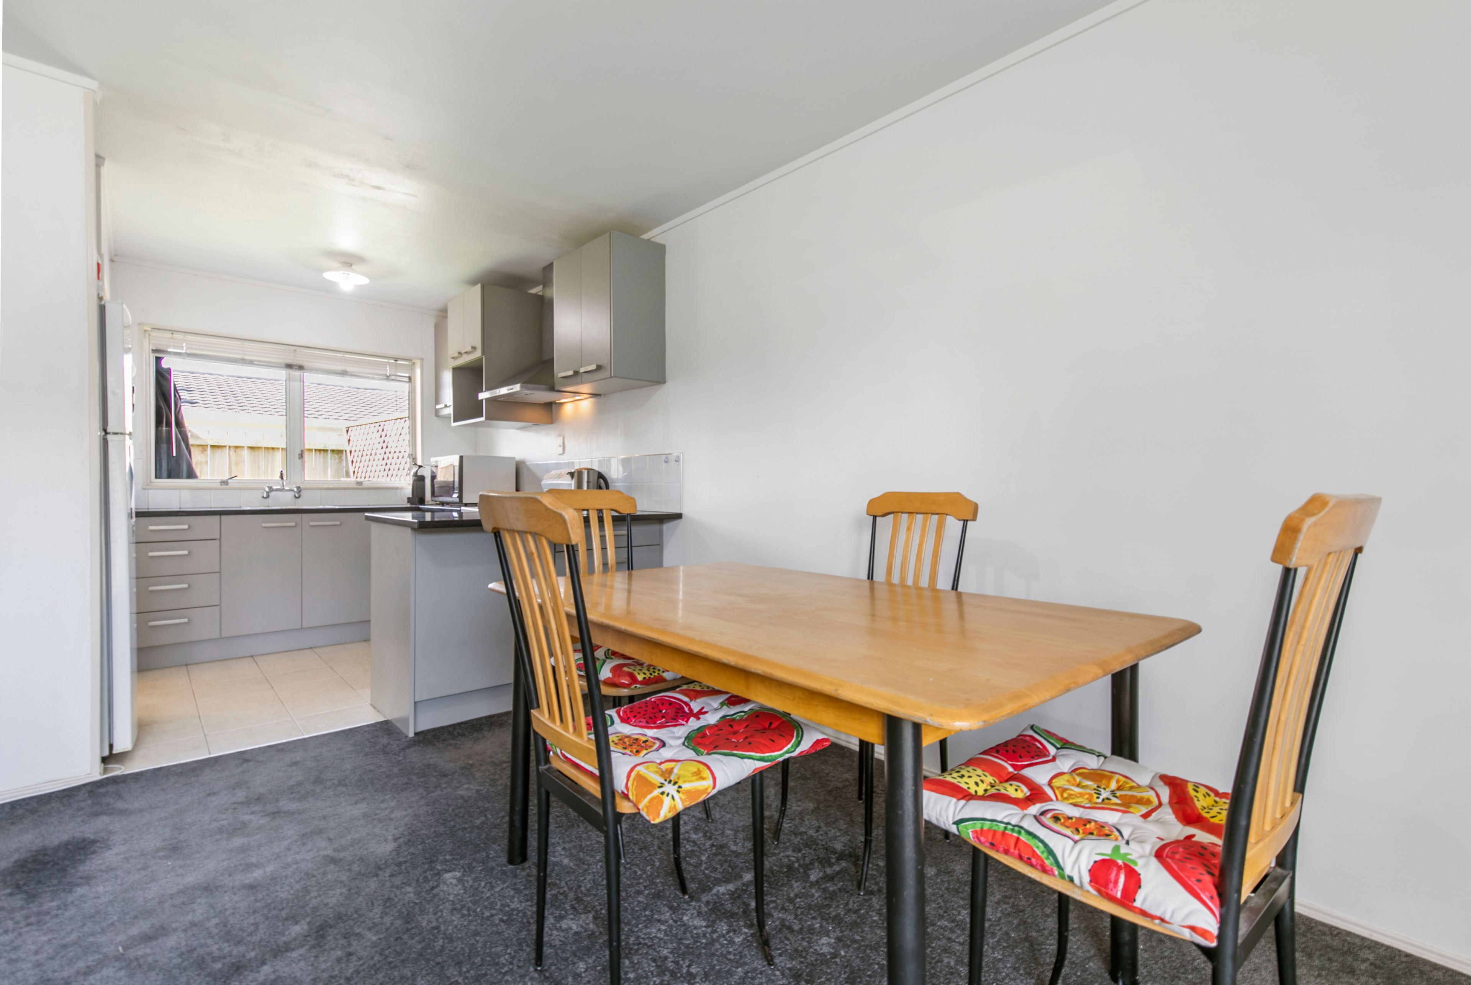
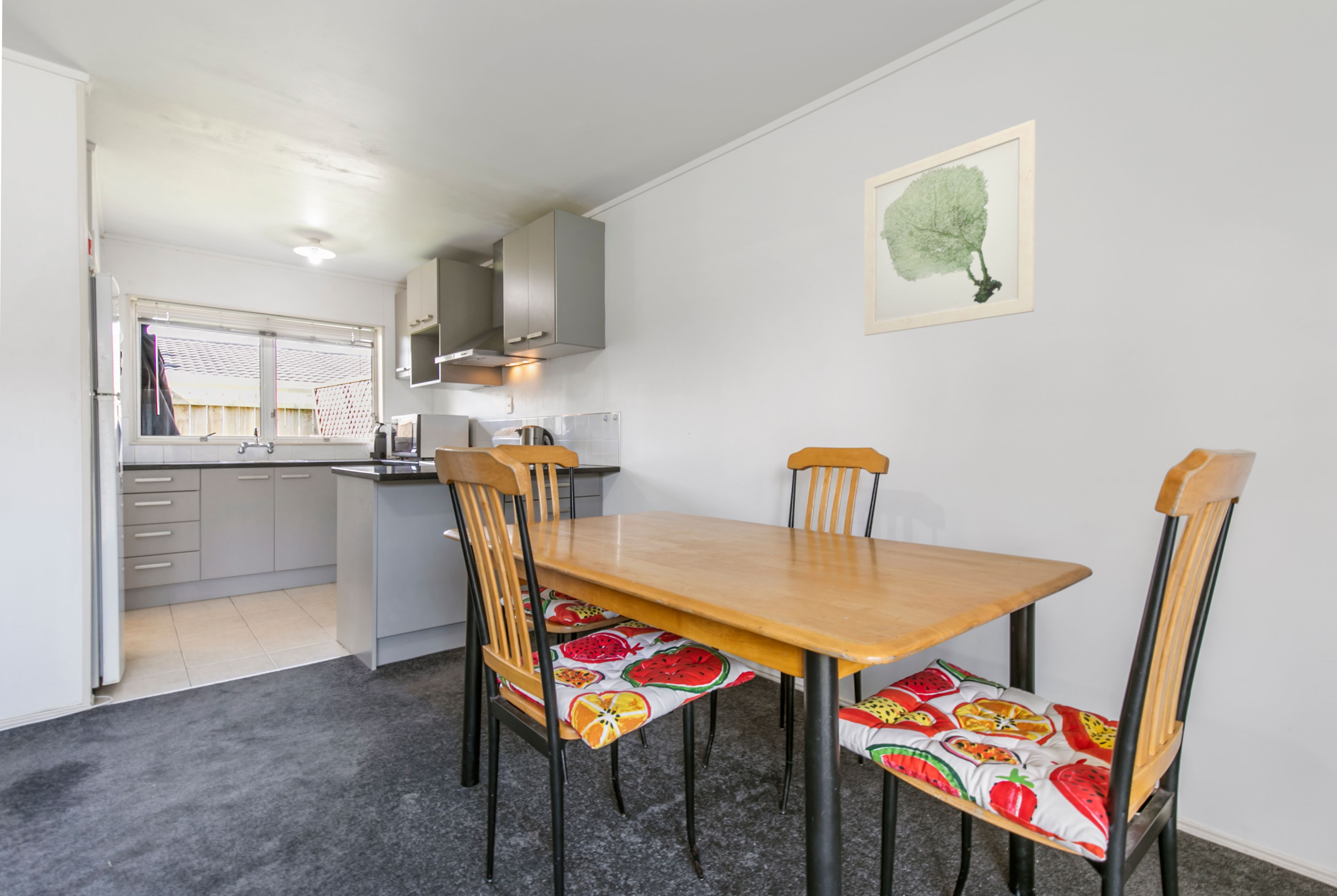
+ wall art [863,119,1036,336]
